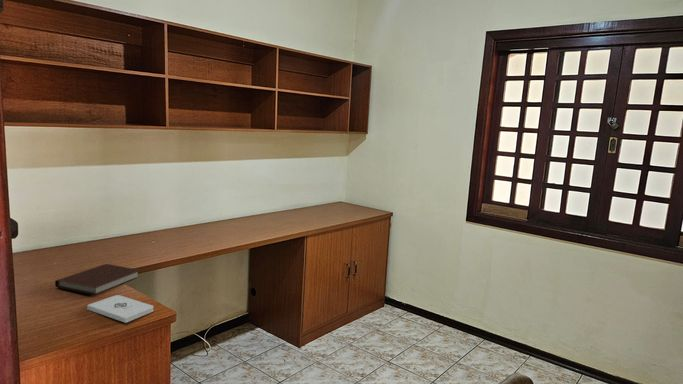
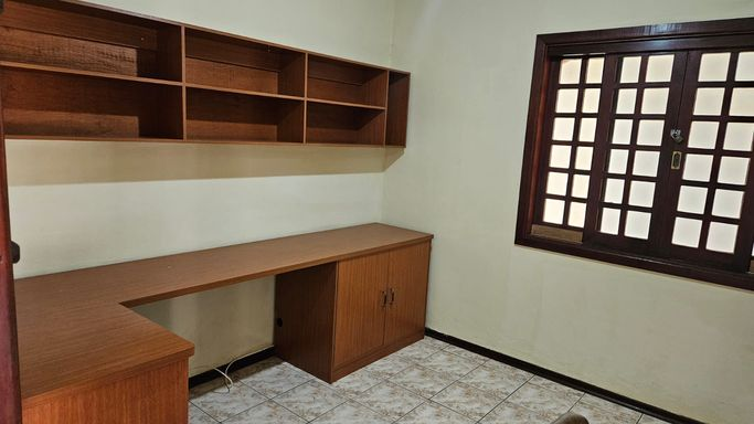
- notebook [54,263,142,296]
- notepad [86,294,155,324]
